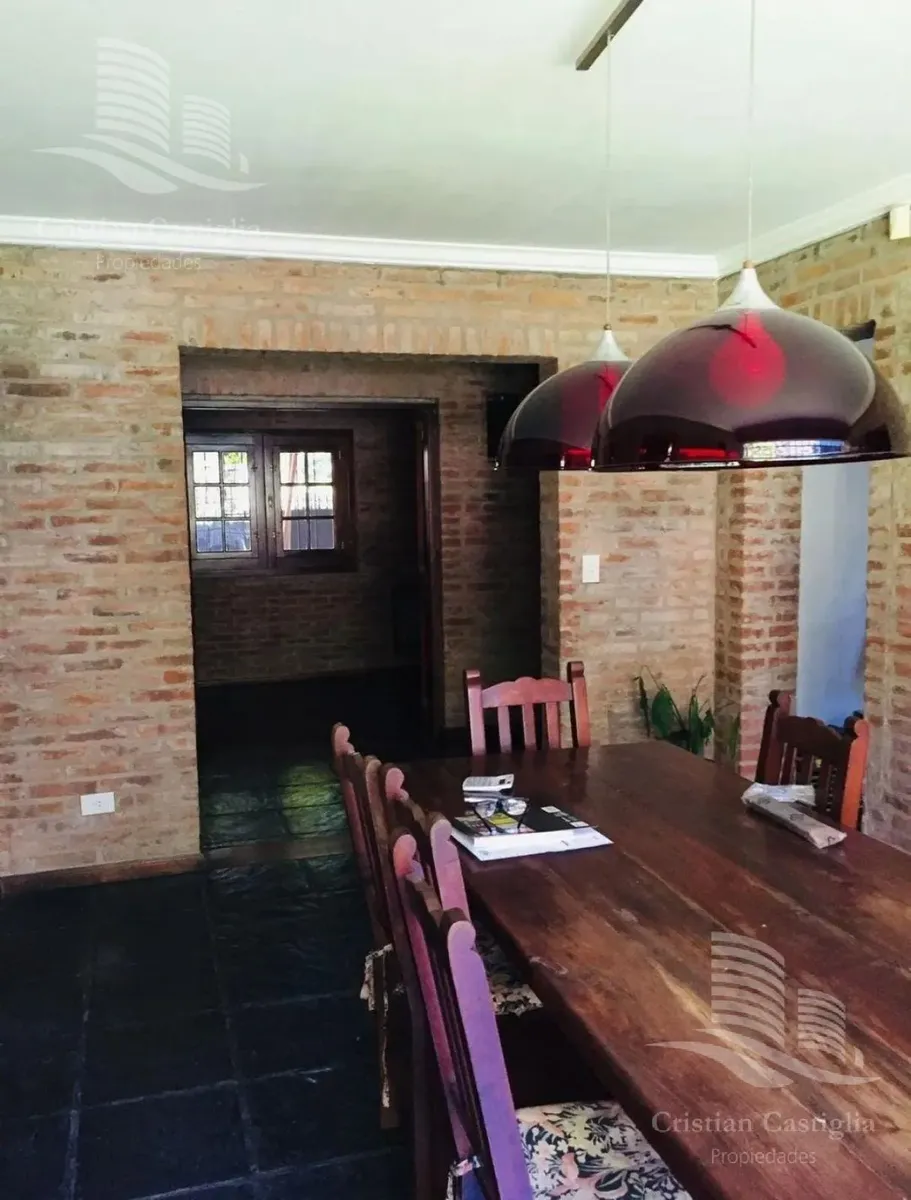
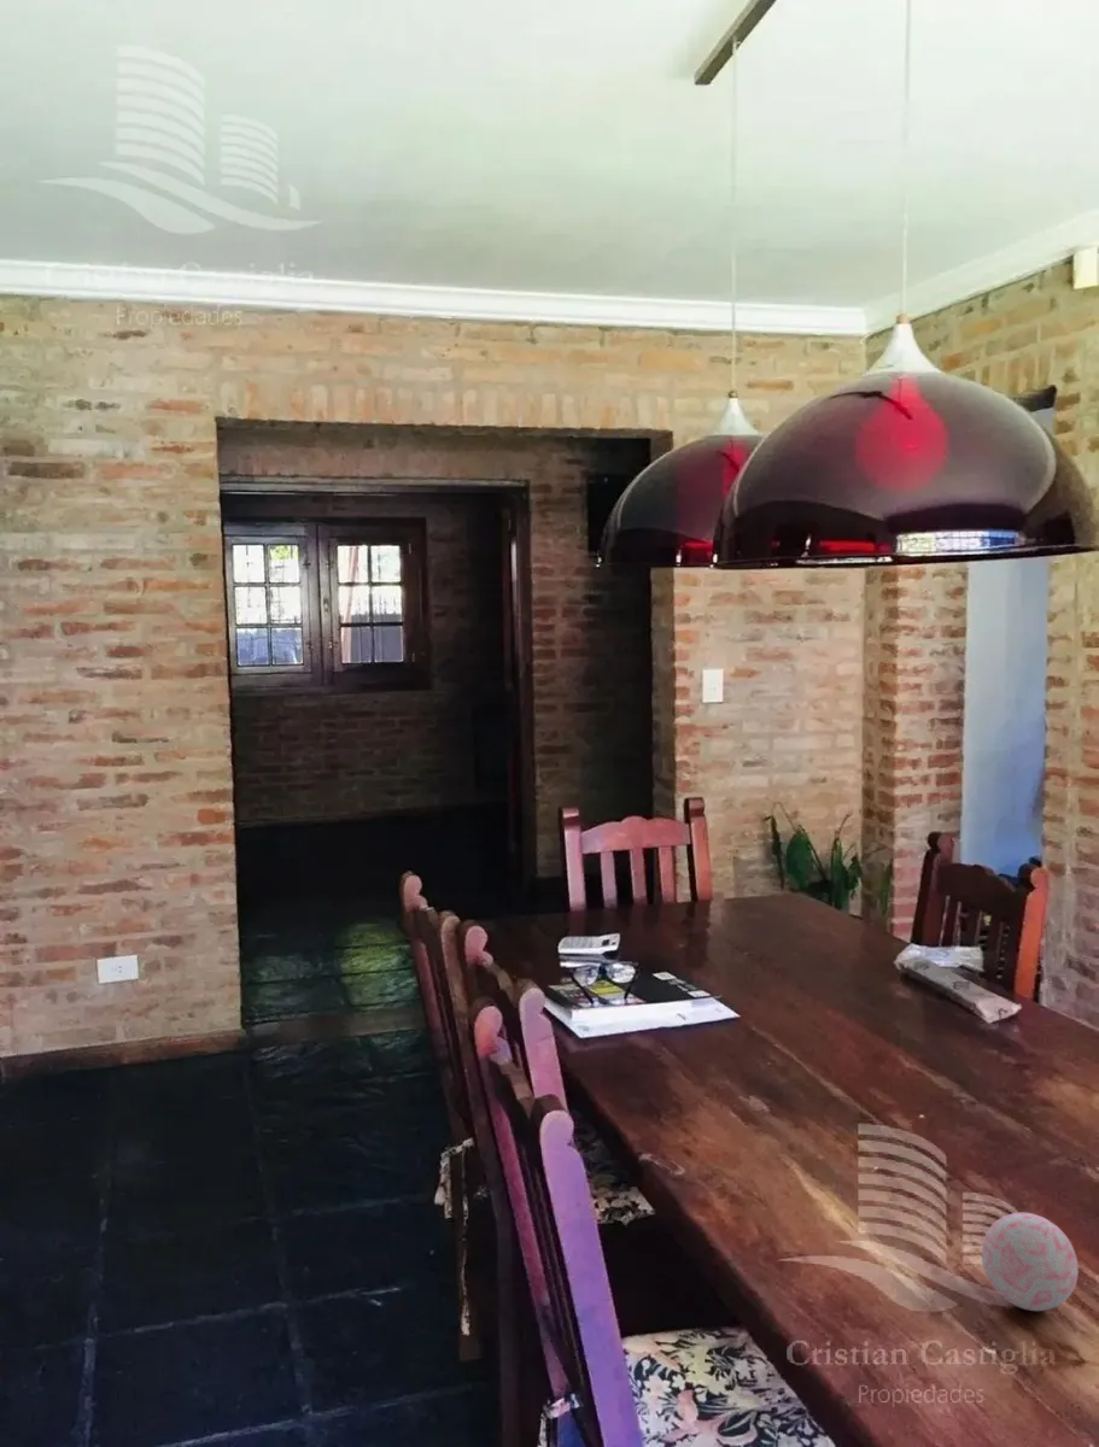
+ decorative ball [981,1212,1080,1312]
